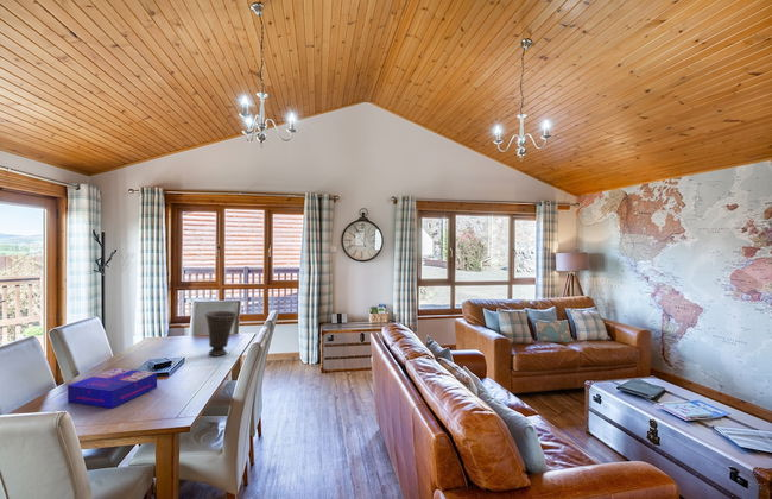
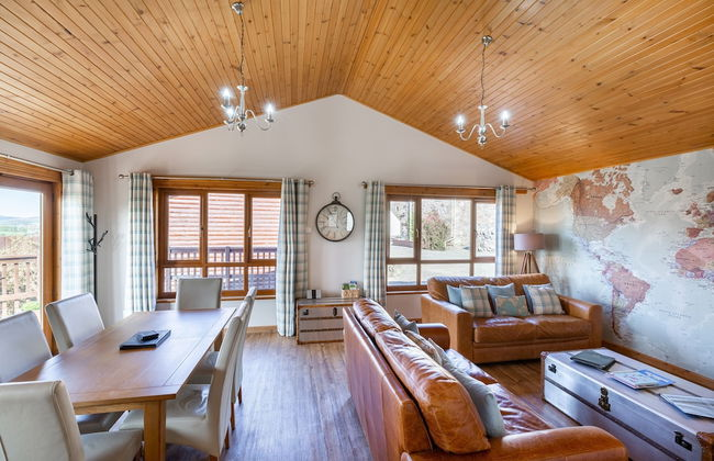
- board game [67,367,158,409]
- vase [204,310,239,358]
